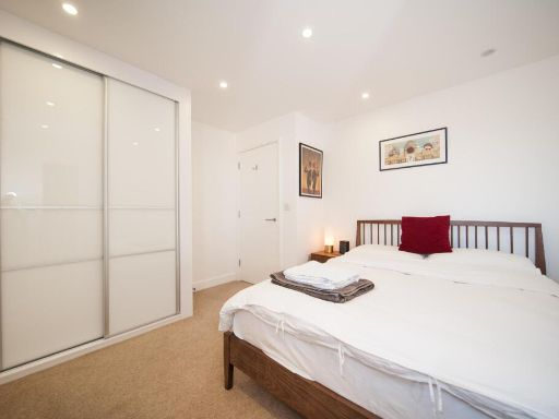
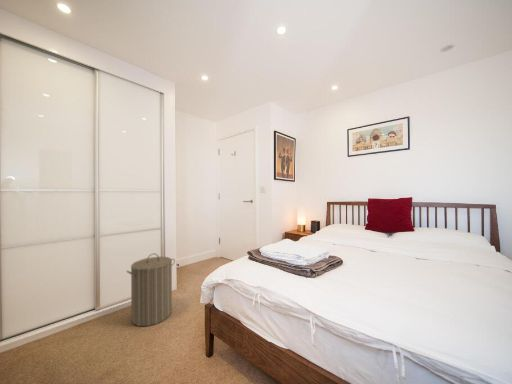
+ laundry hamper [125,252,176,327]
